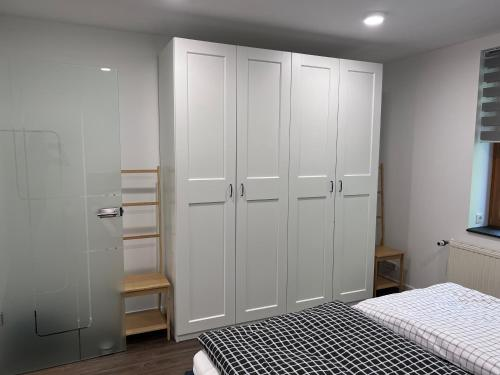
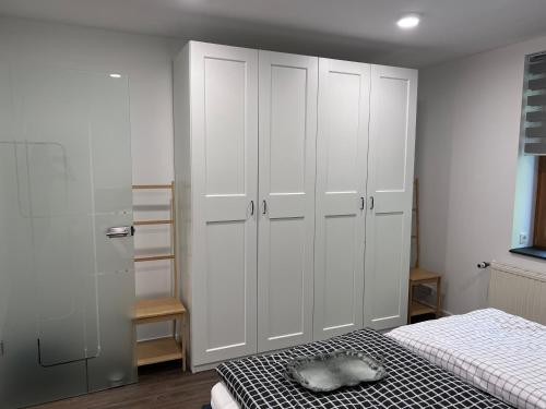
+ serving tray [282,348,389,393]
